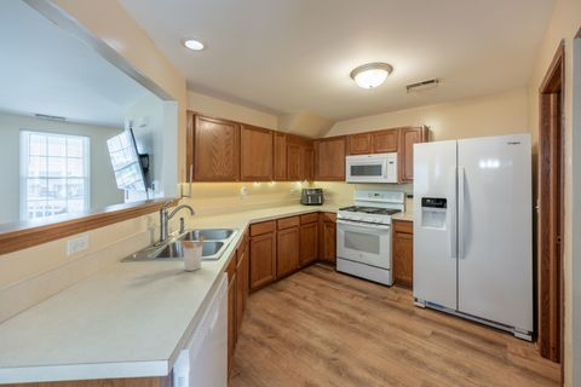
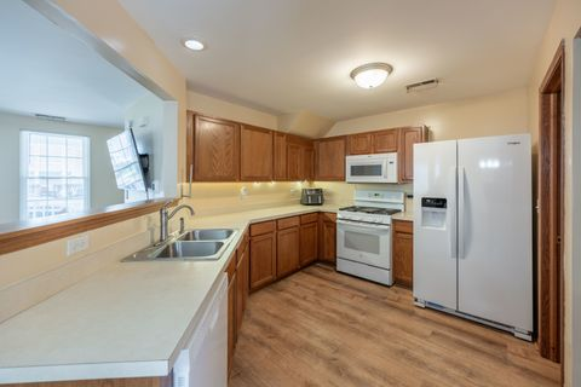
- utensil holder [178,235,206,272]
